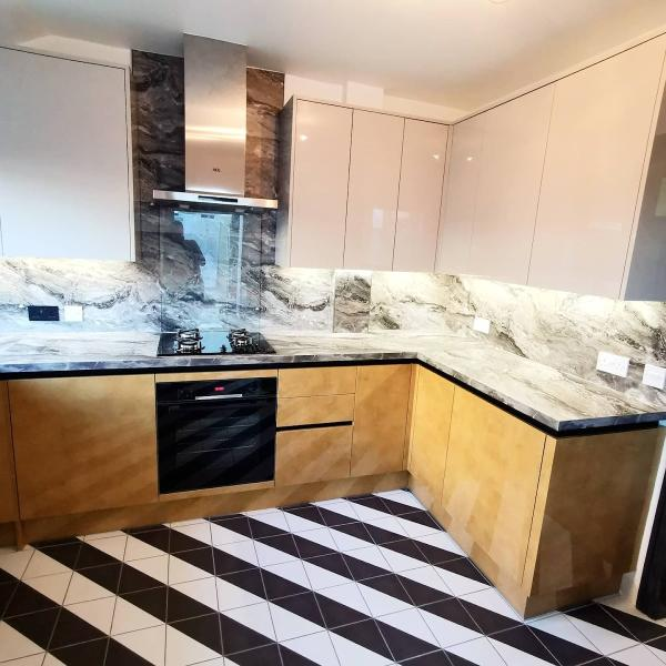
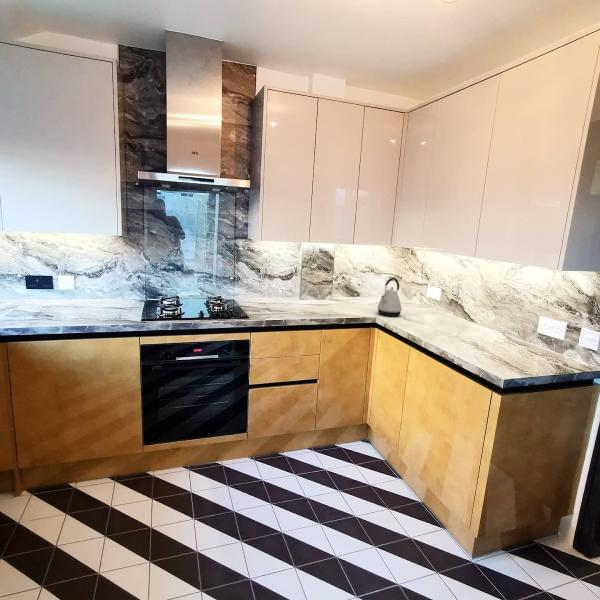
+ kettle [377,277,403,318]
